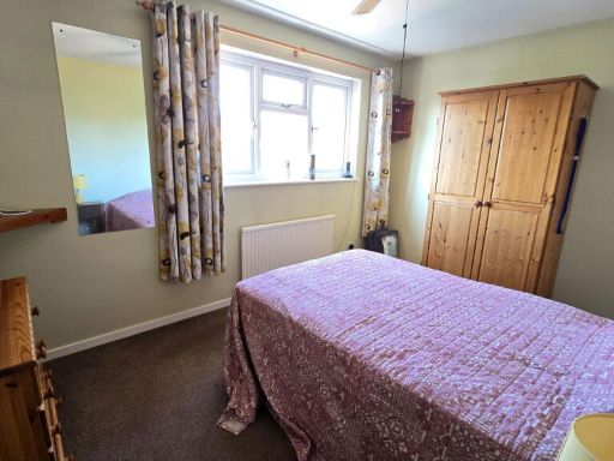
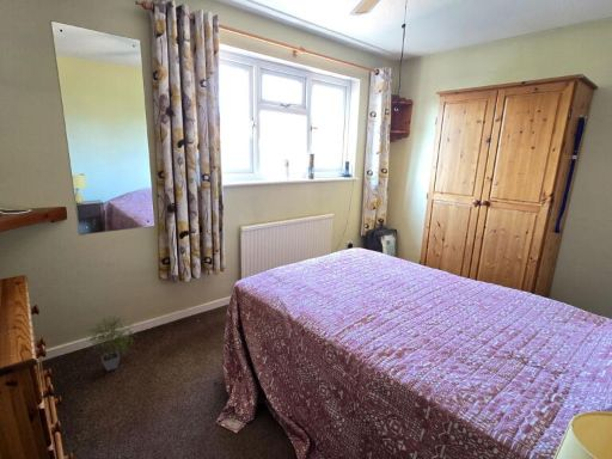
+ potted plant [85,312,139,372]
